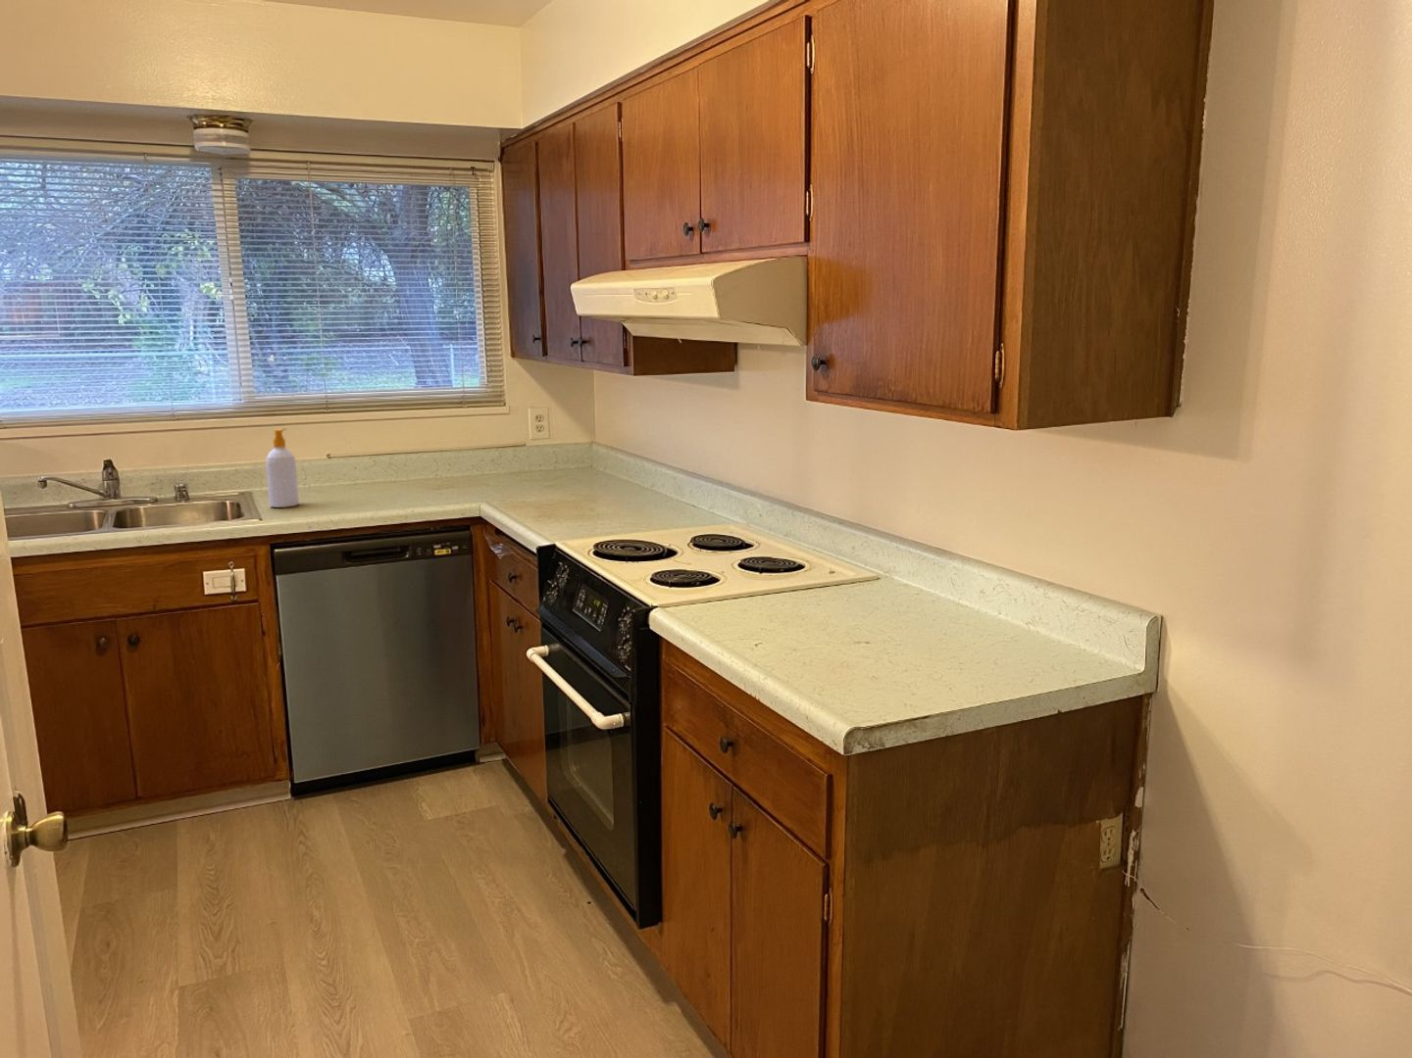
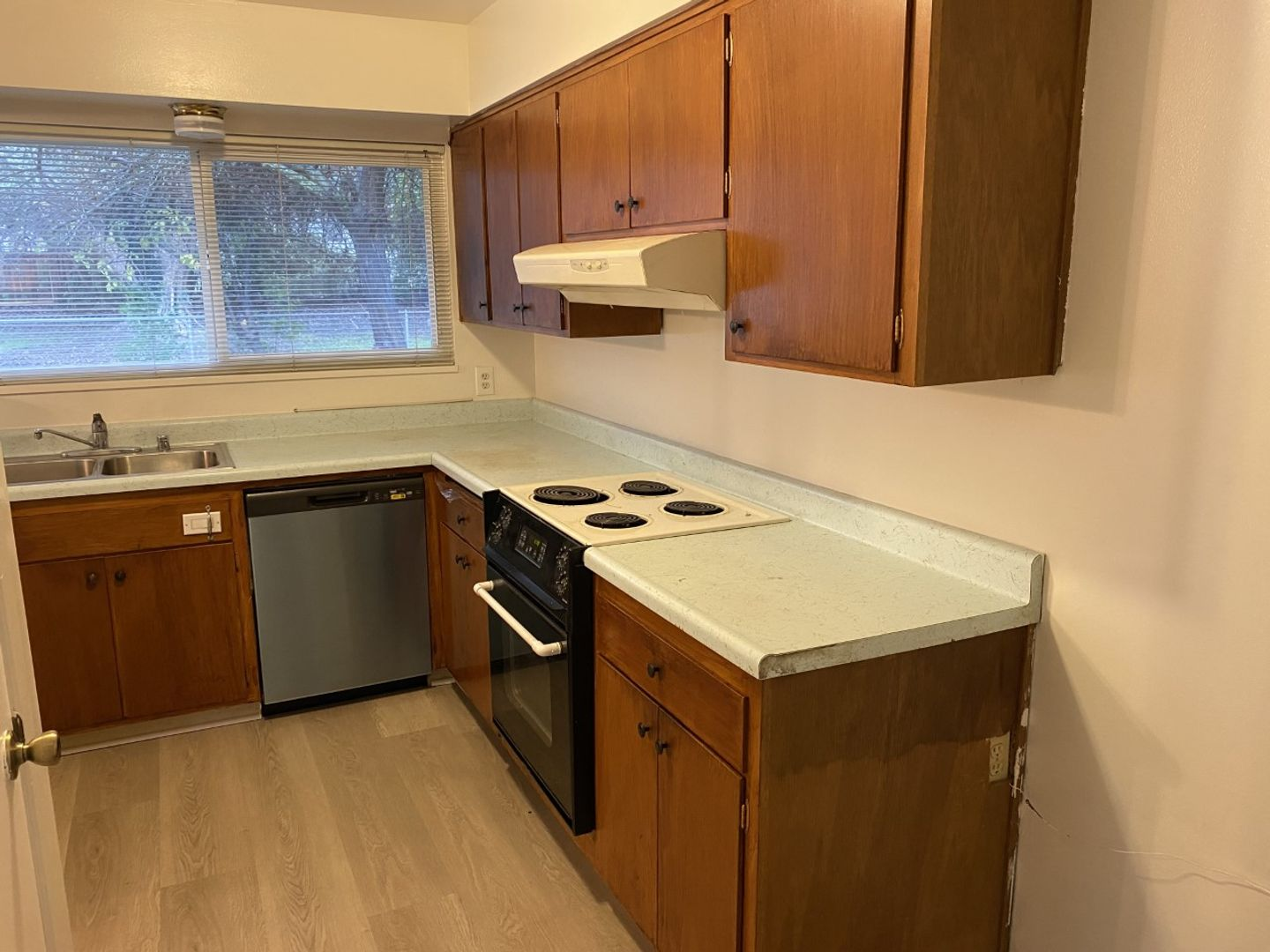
- soap bottle [265,428,300,508]
